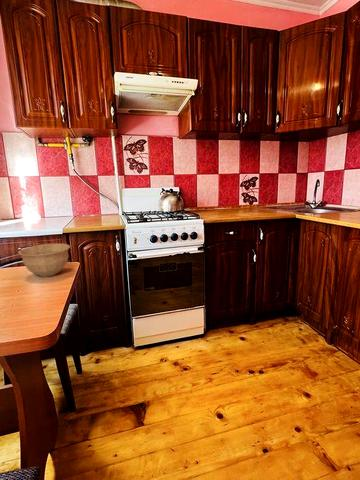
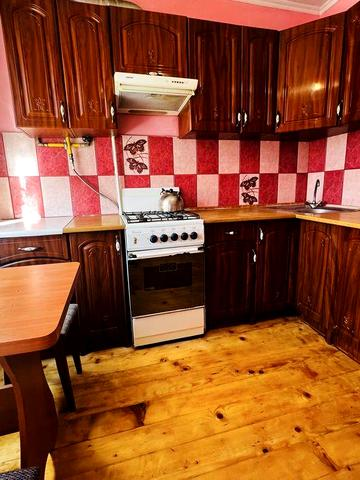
- bowl [17,243,71,278]
